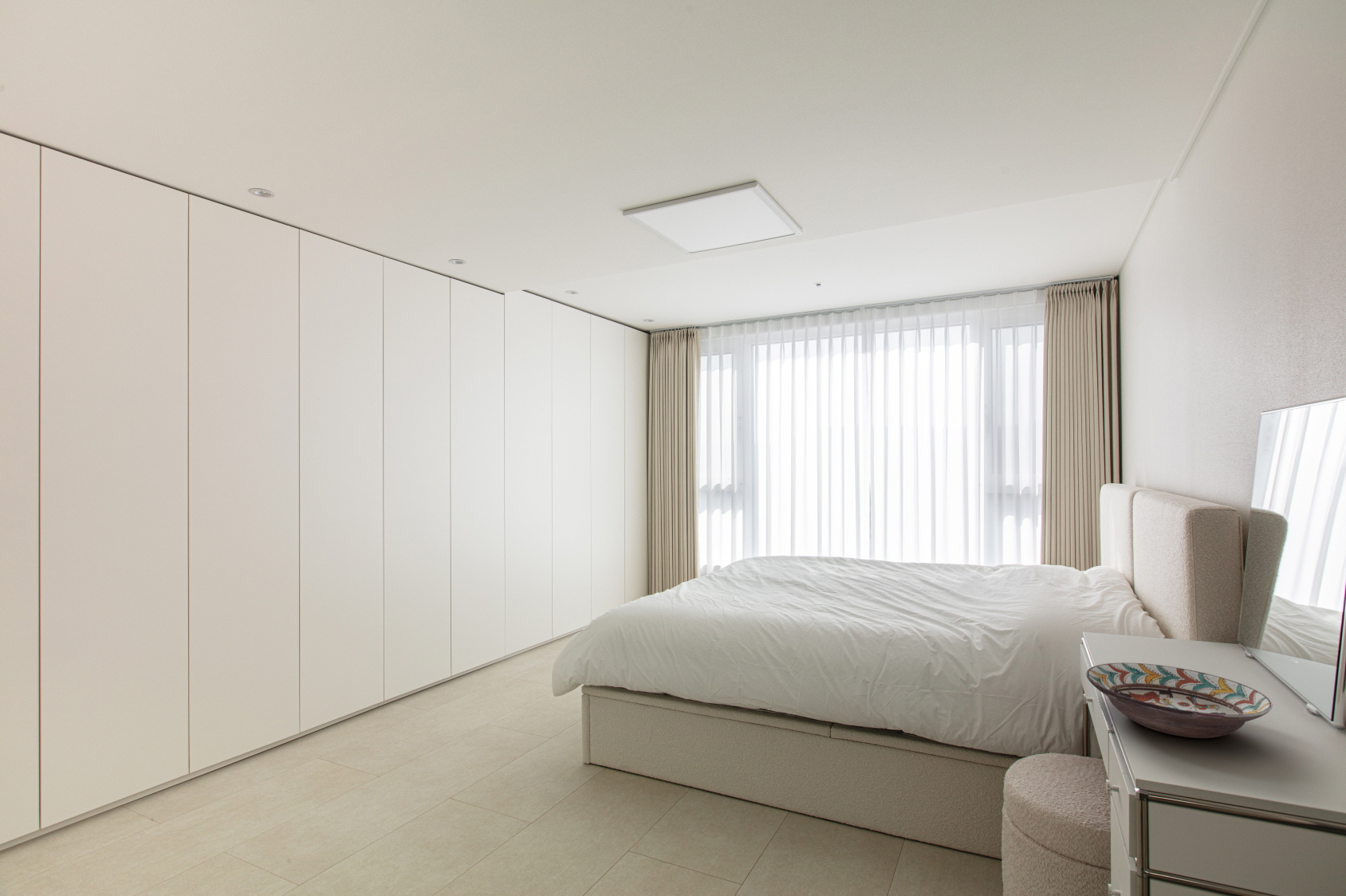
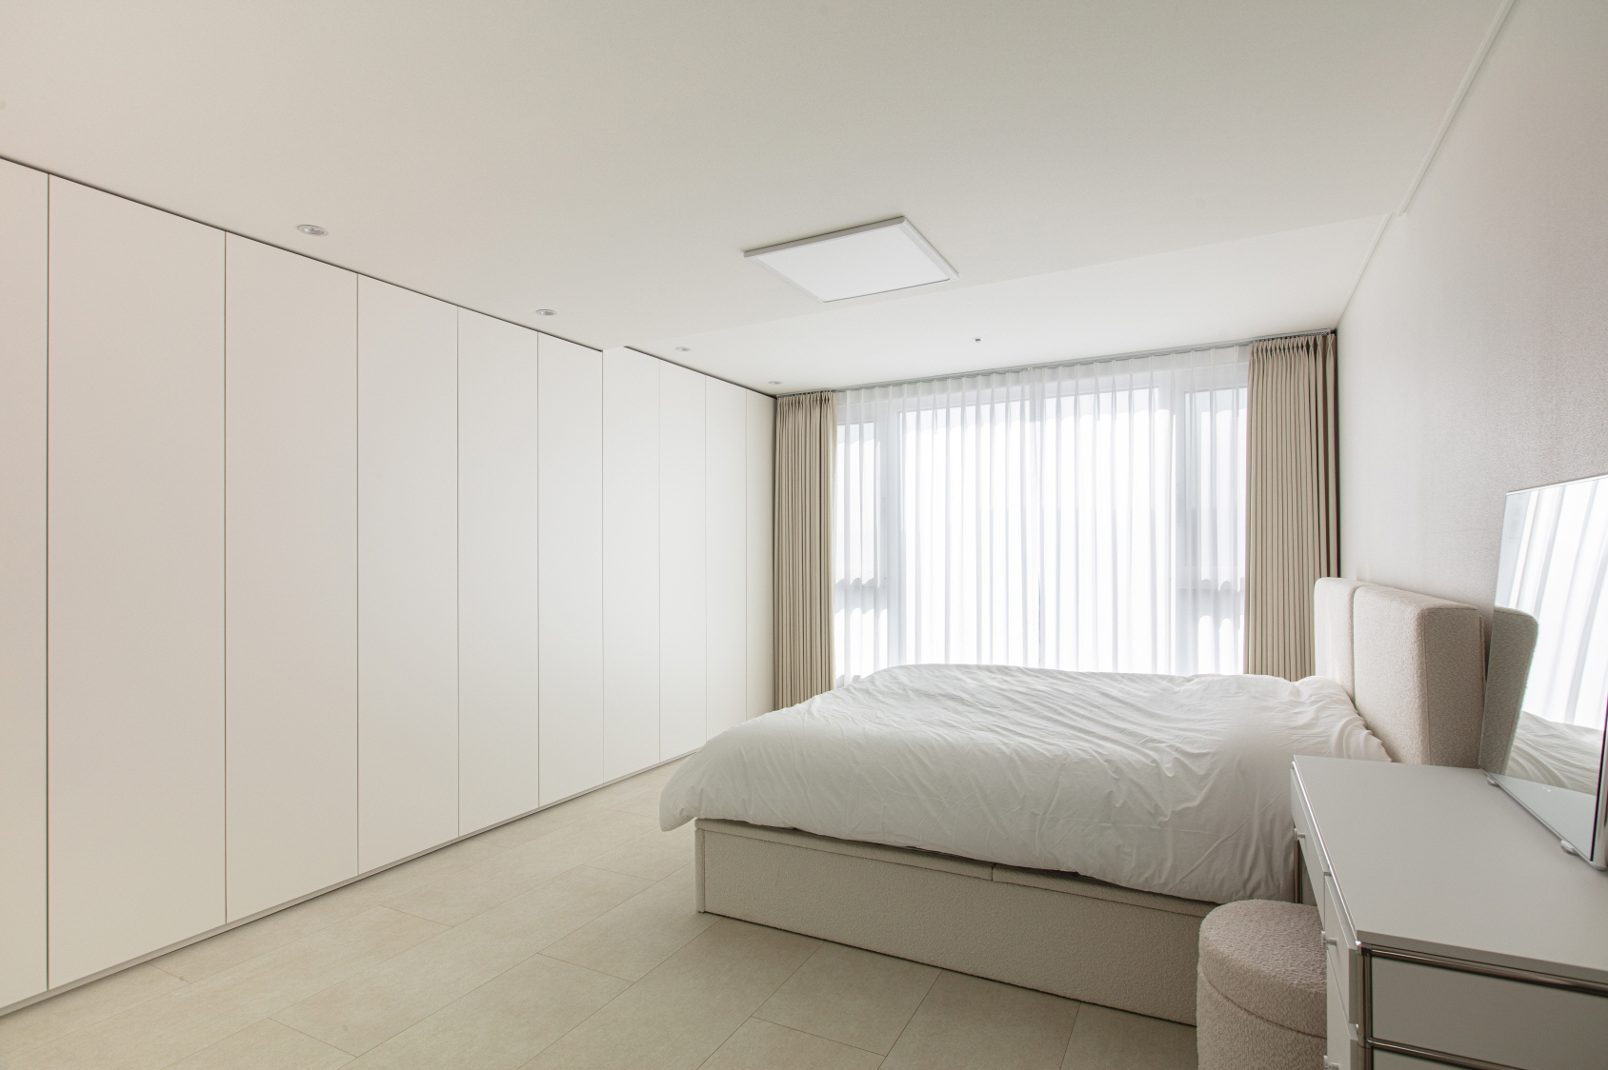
- decorative bowl [1085,662,1273,739]
